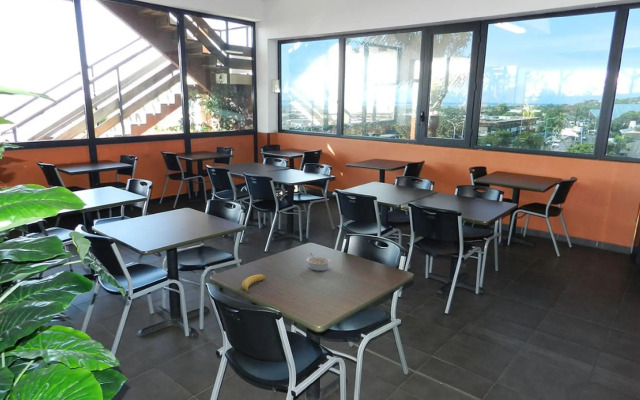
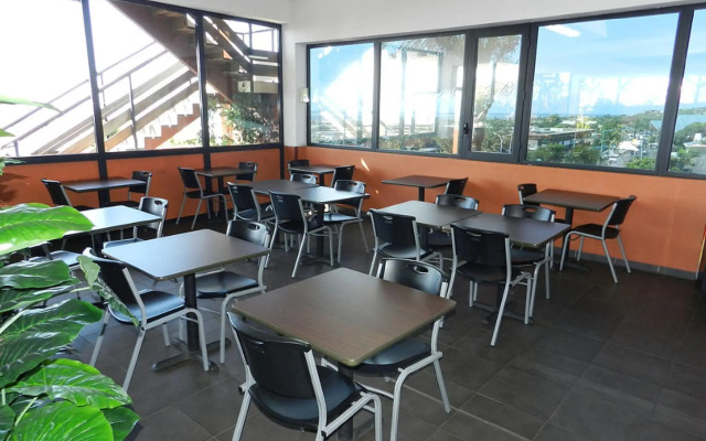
- legume [305,252,332,272]
- banana [241,274,266,294]
